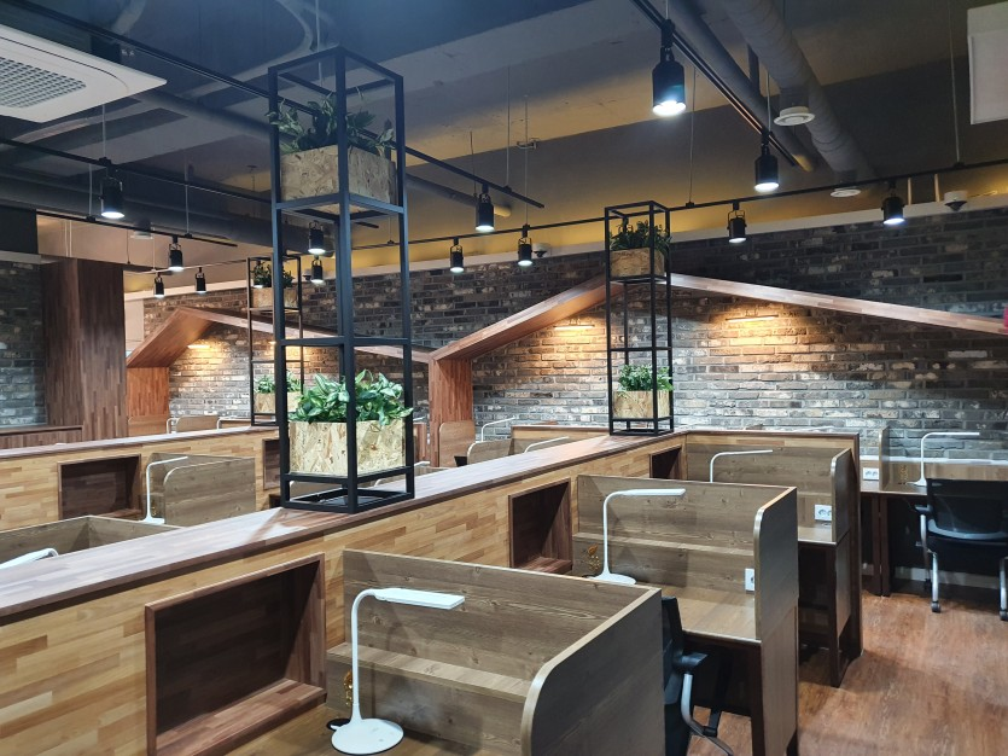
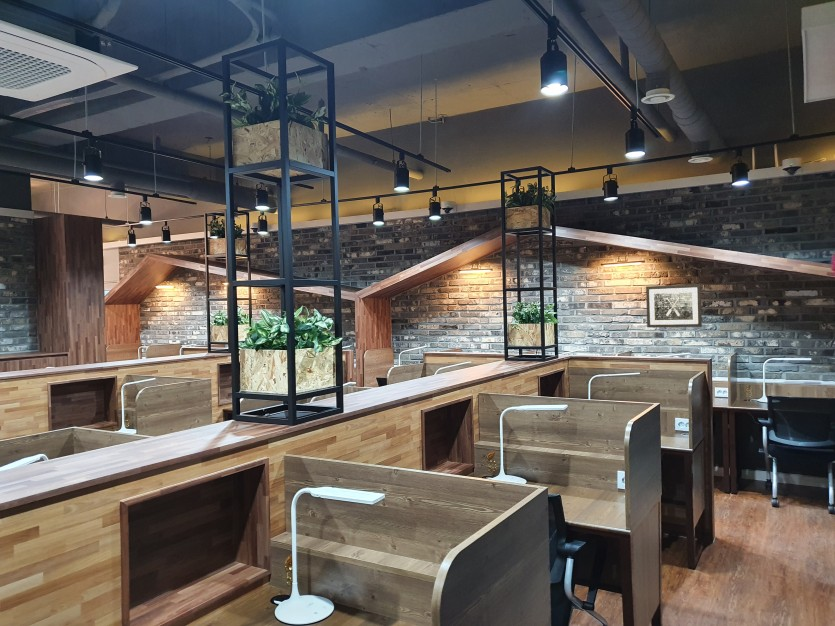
+ wall art [645,283,703,329]
